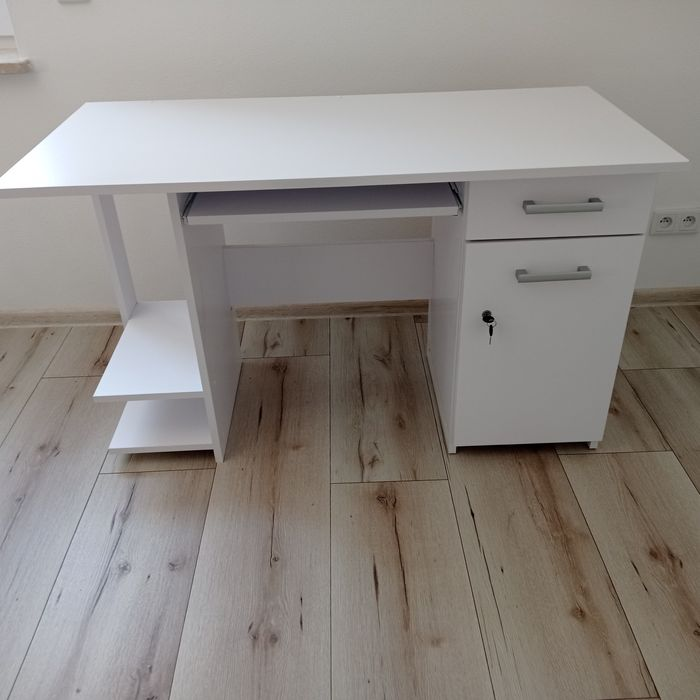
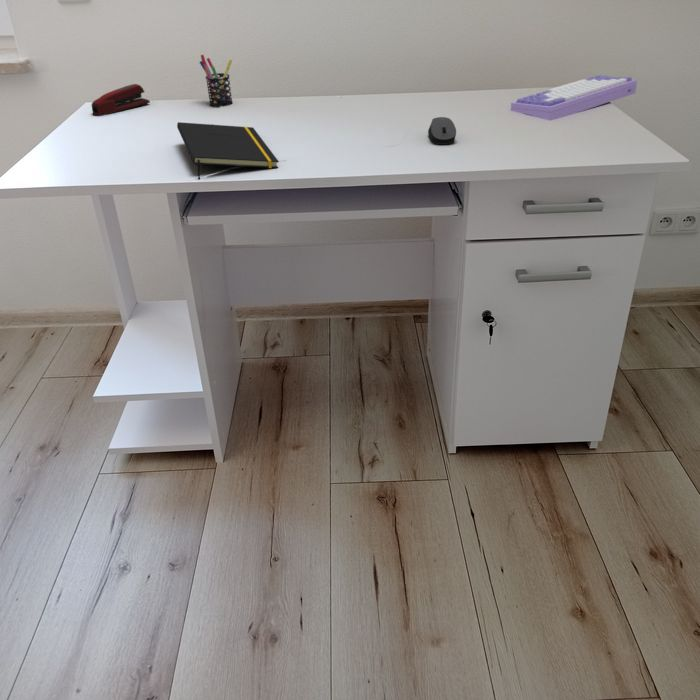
+ stapler [90,83,151,117]
+ pen holder [198,54,234,109]
+ computer mouse [427,116,457,145]
+ notepad [176,121,280,181]
+ keyboard [510,74,638,121]
